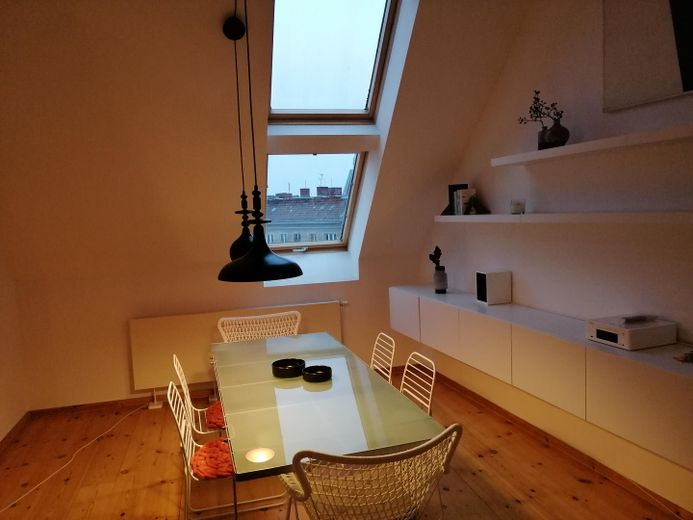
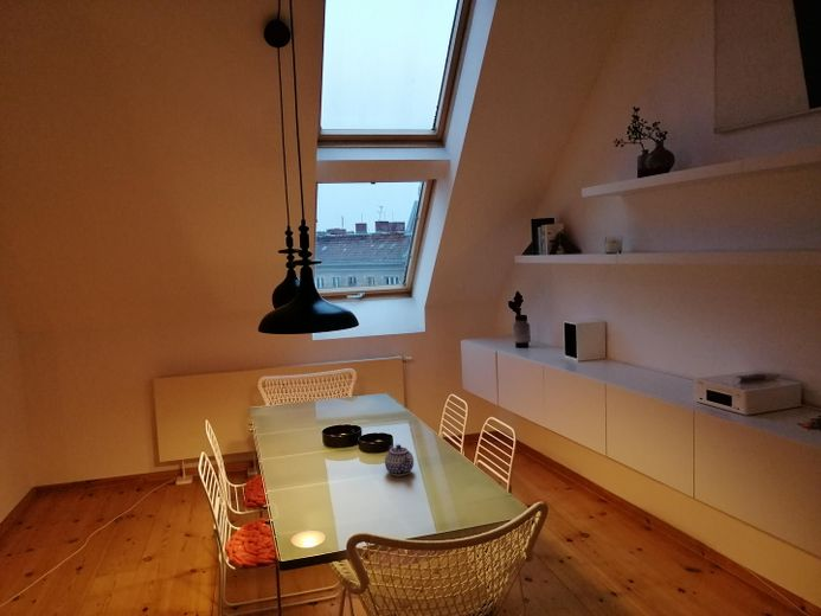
+ teapot [384,443,415,477]
